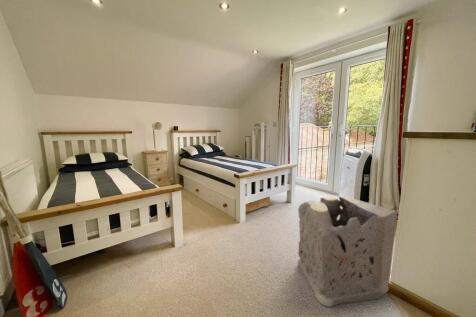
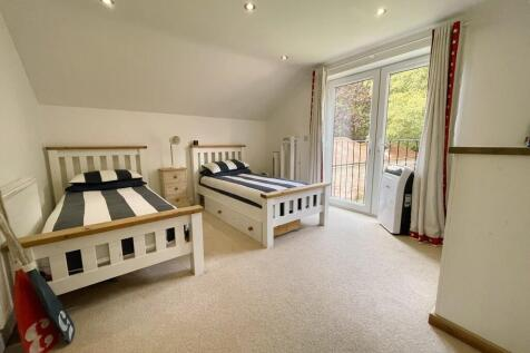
- laundry basket [297,195,398,308]
